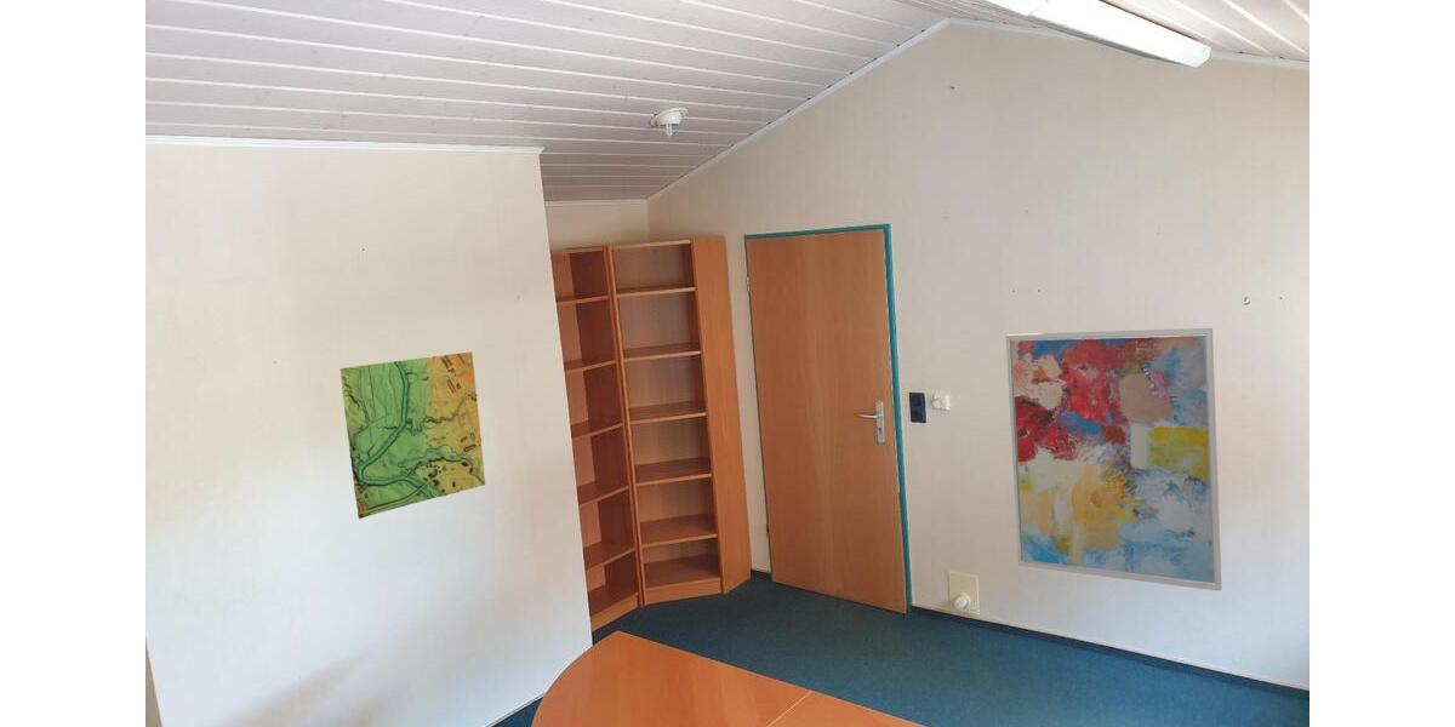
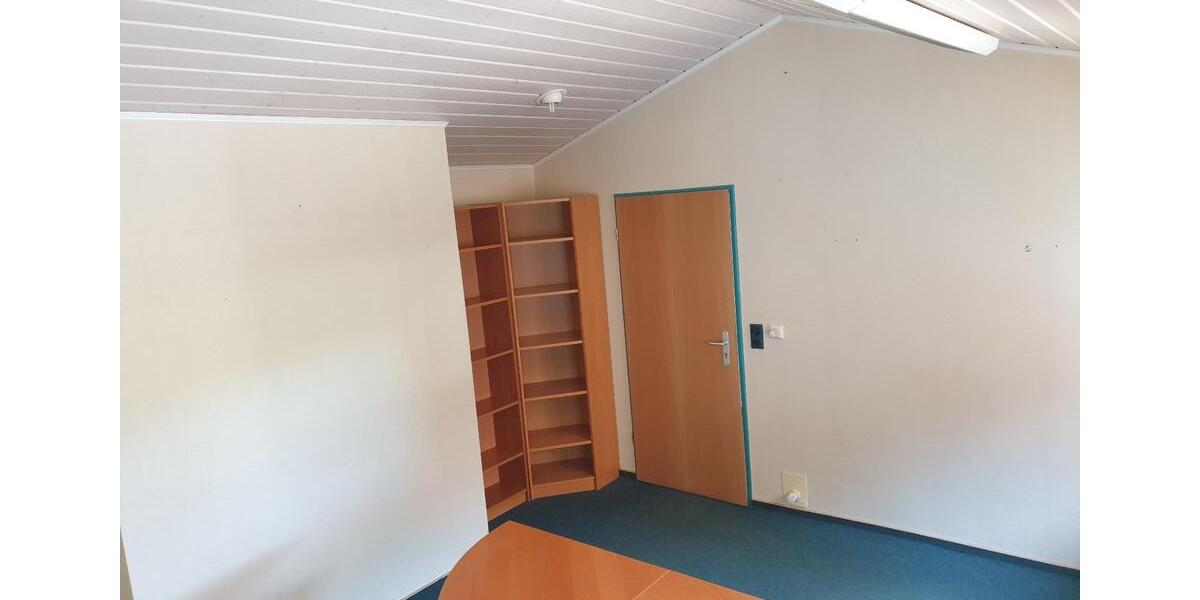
- wall art [1005,327,1223,593]
- map [340,350,486,520]
